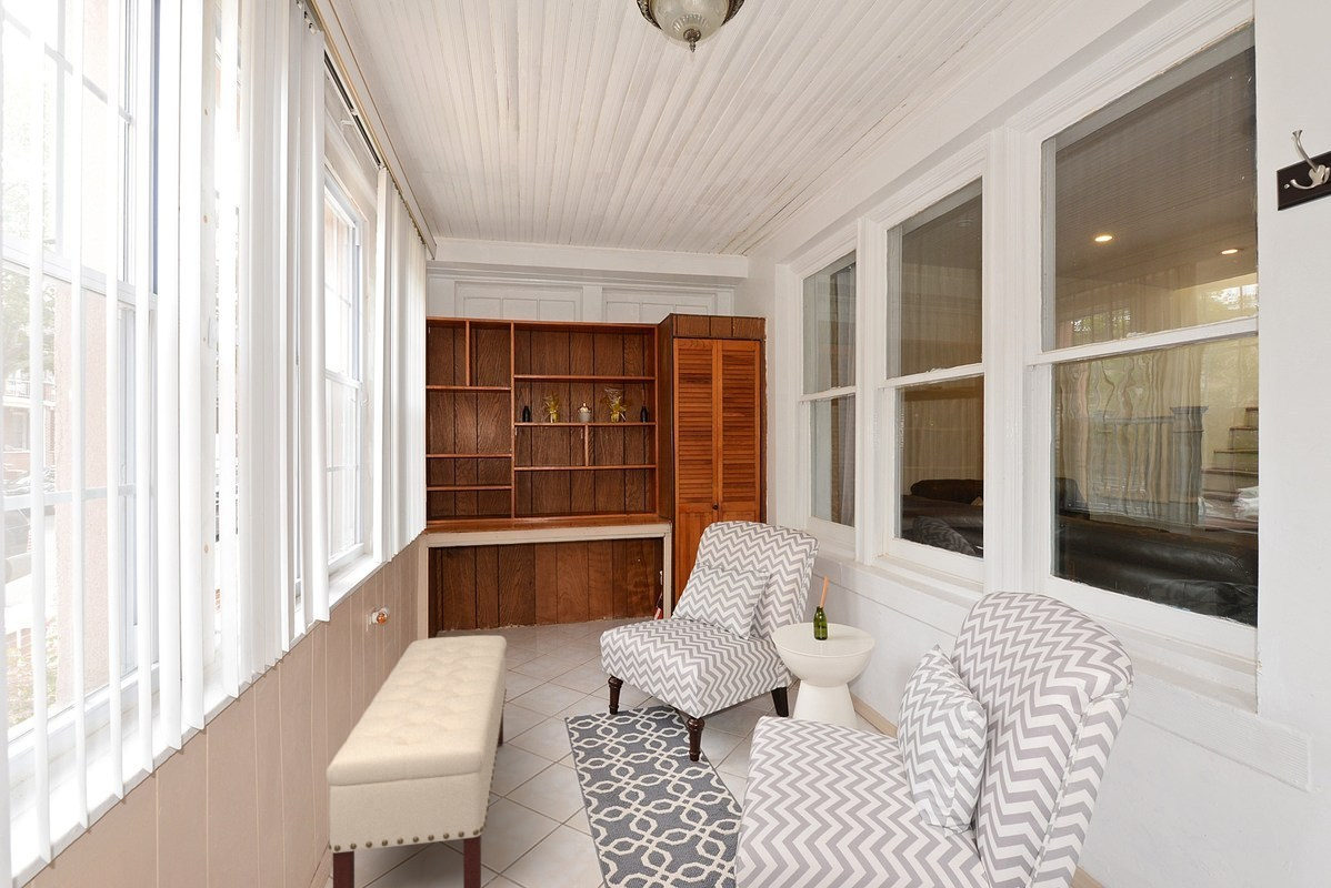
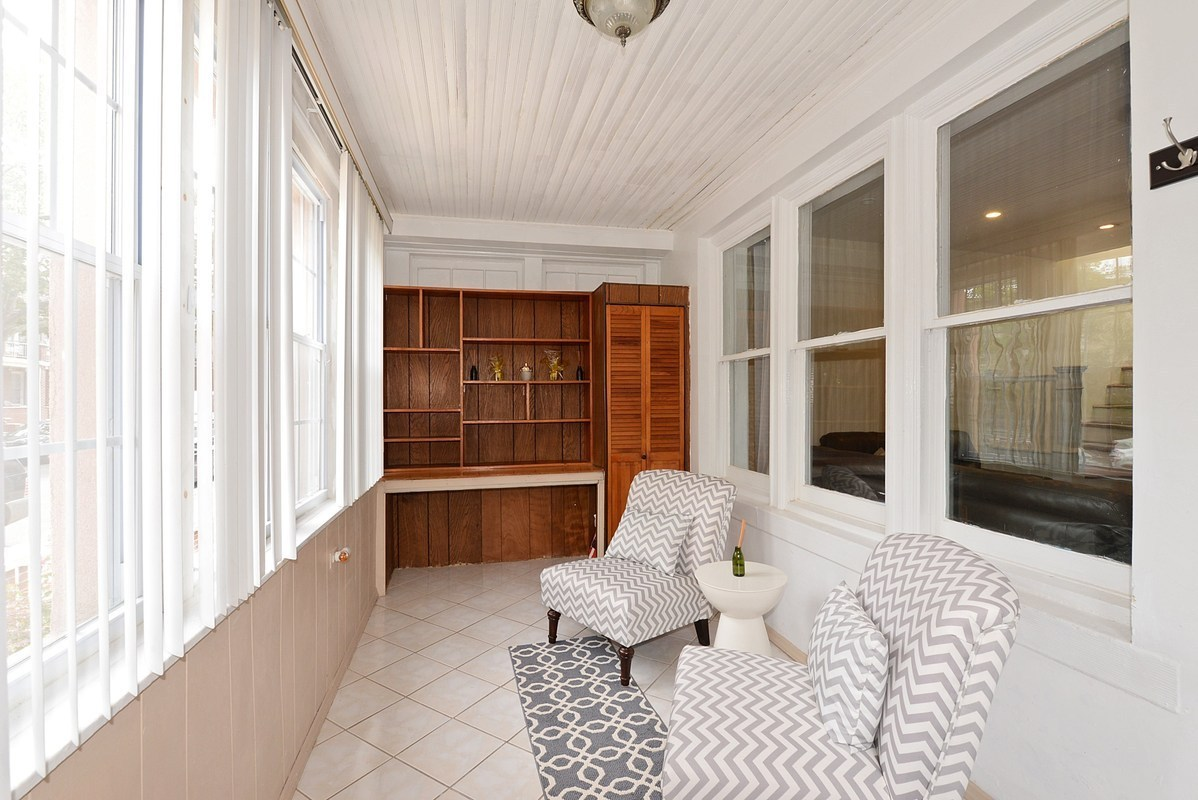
- bench [324,634,508,888]
